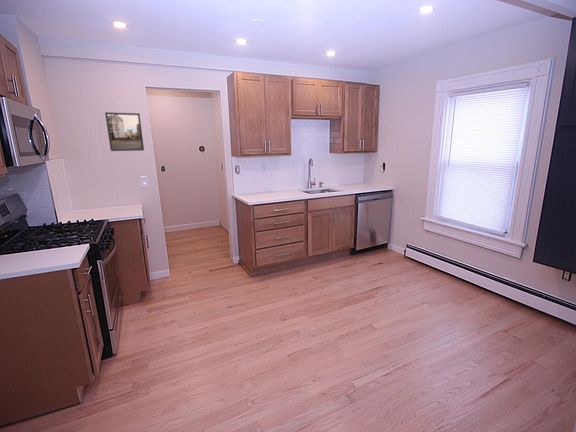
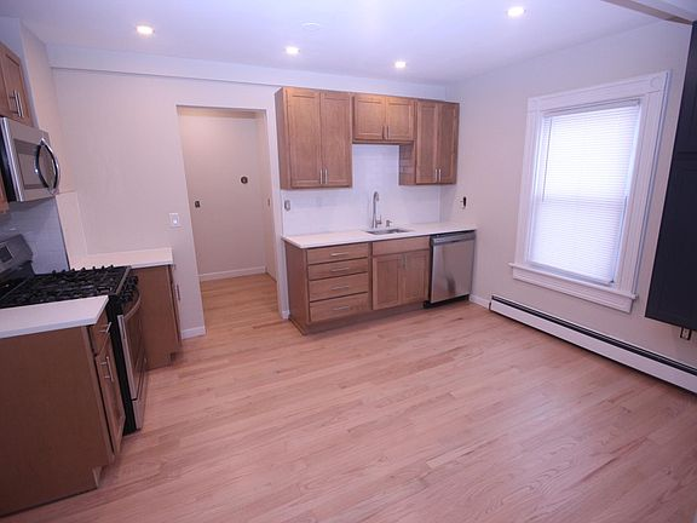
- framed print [104,111,145,152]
